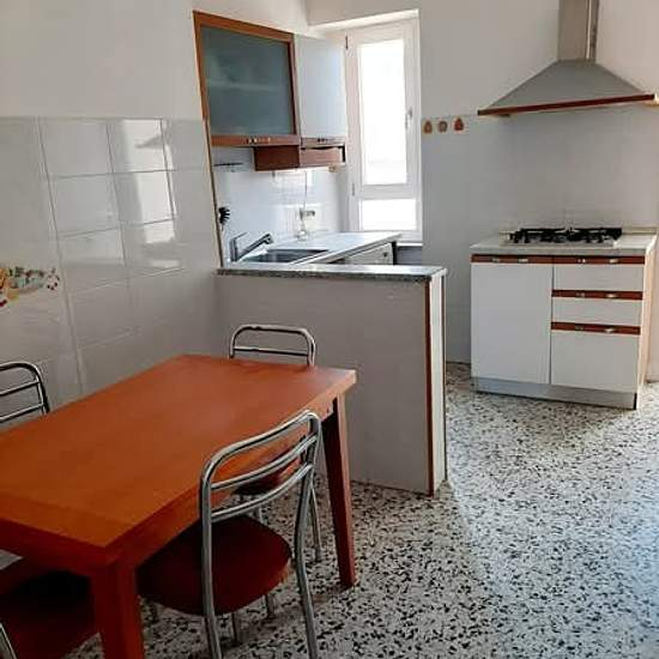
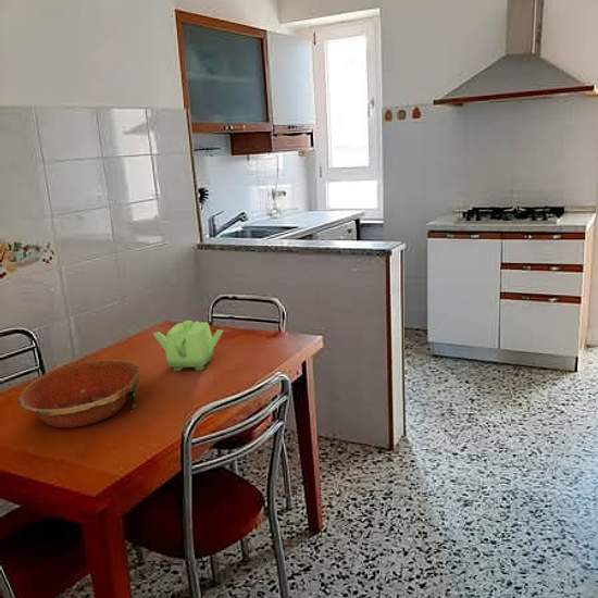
+ bowl [17,359,140,428]
+ teapot [152,320,224,372]
